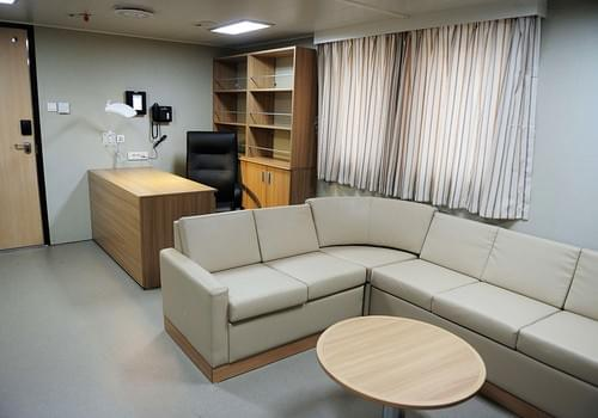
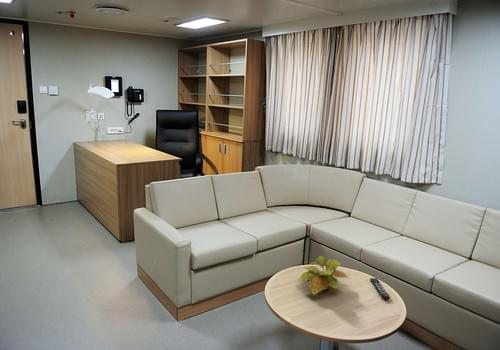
+ plant [297,255,351,296]
+ remote control [369,277,391,300]
